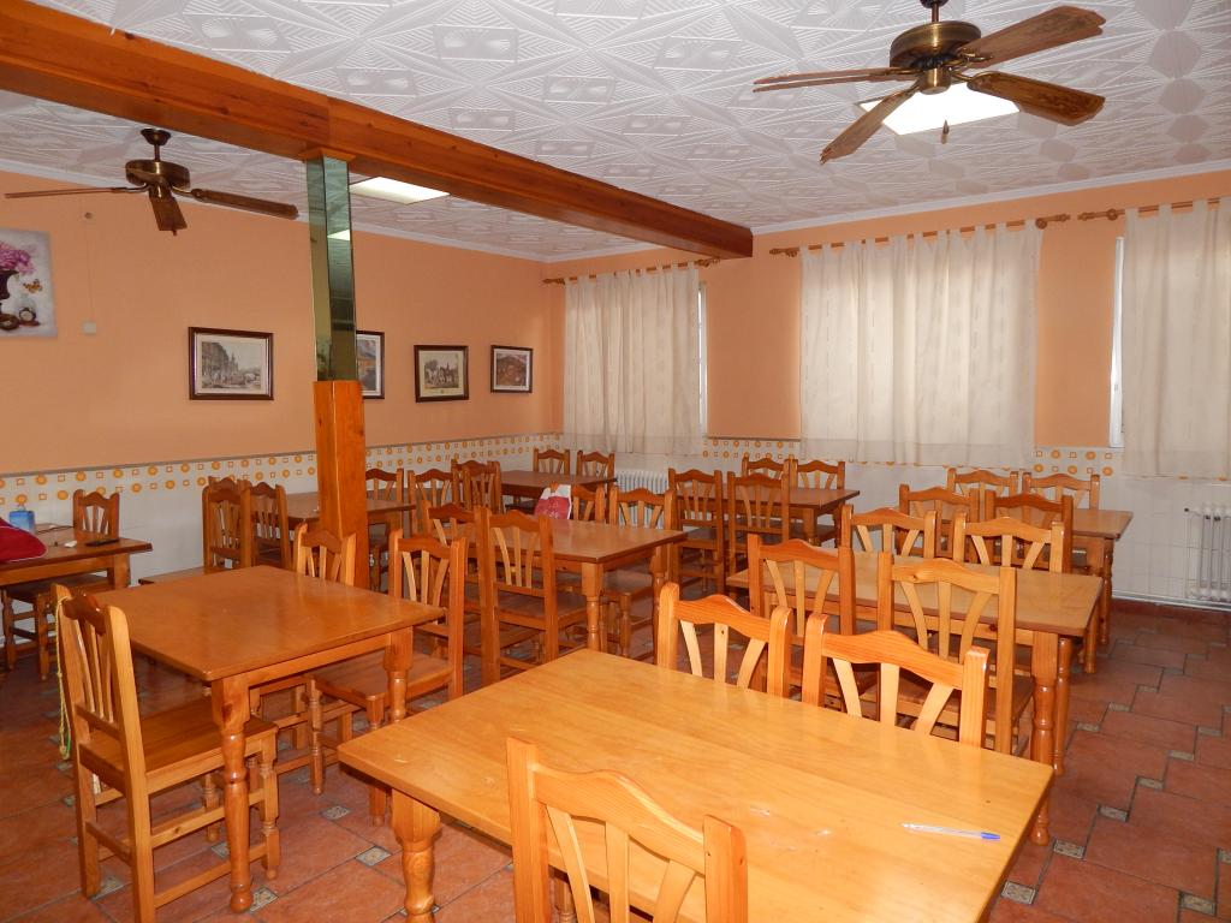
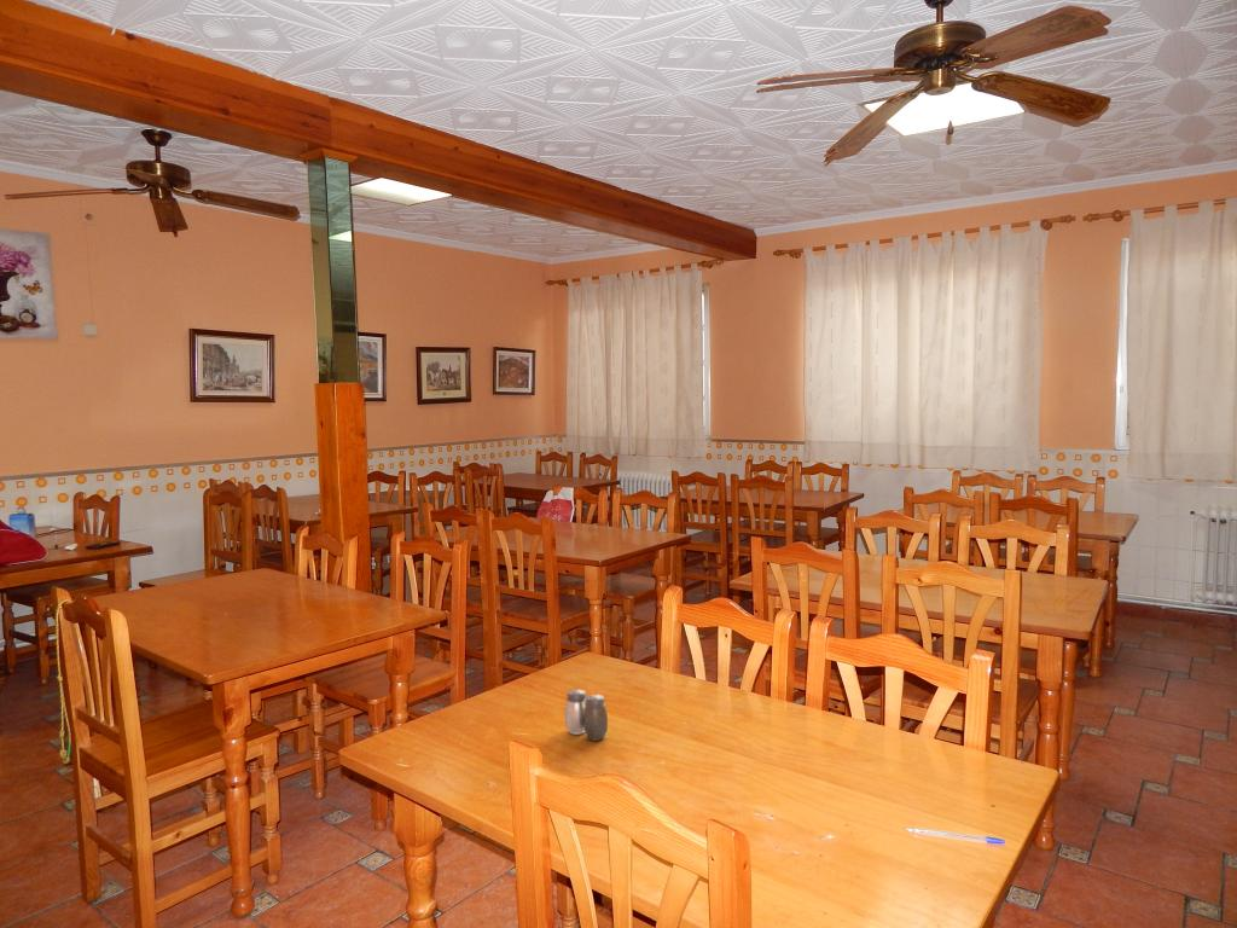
+ salt and pepper shaker [564,689,609,742]
